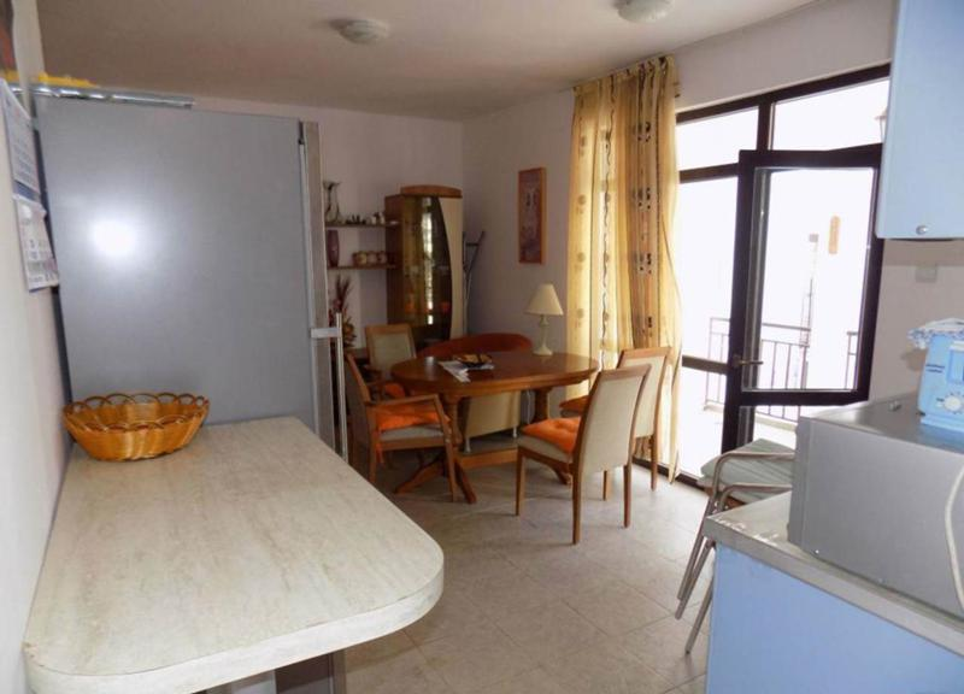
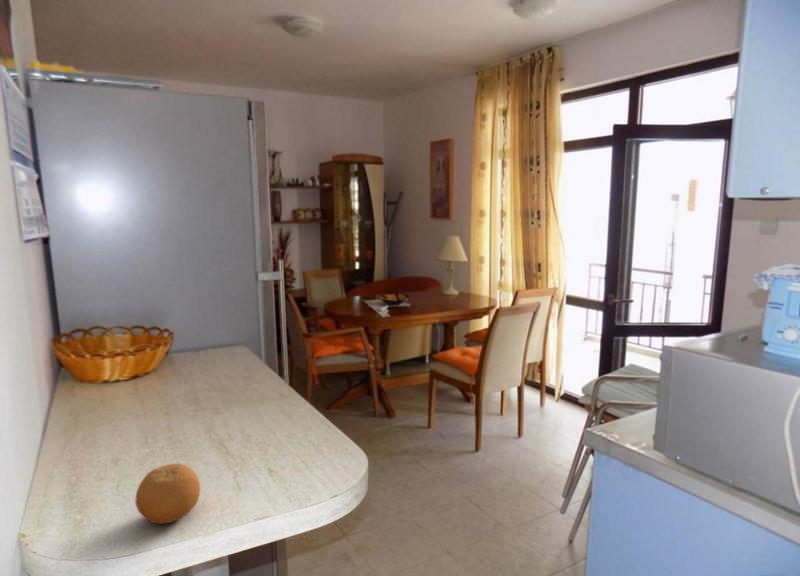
+ fruit [134,462,201,525]
